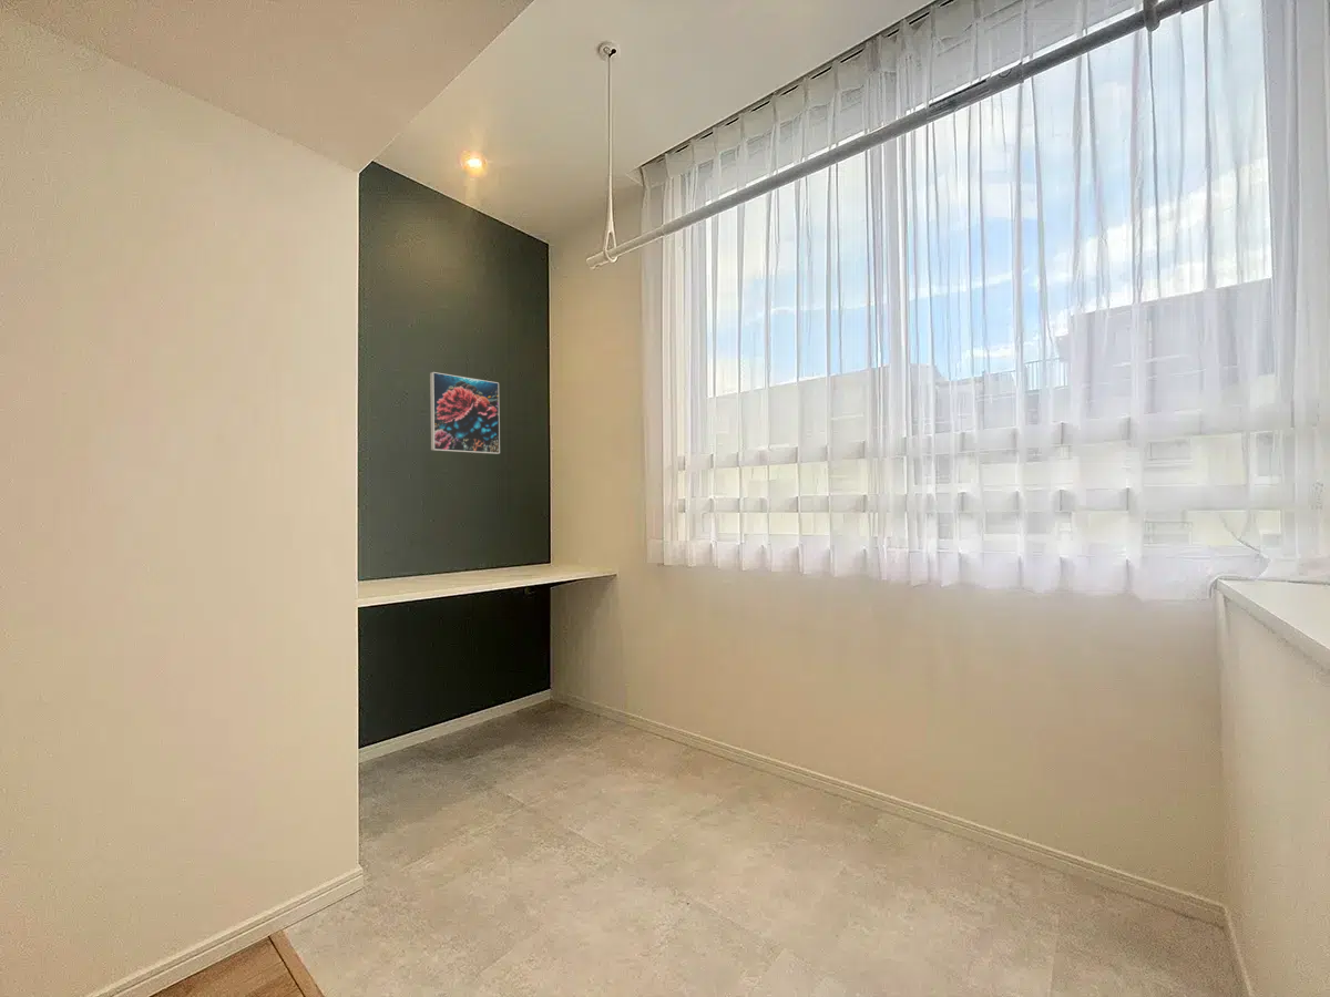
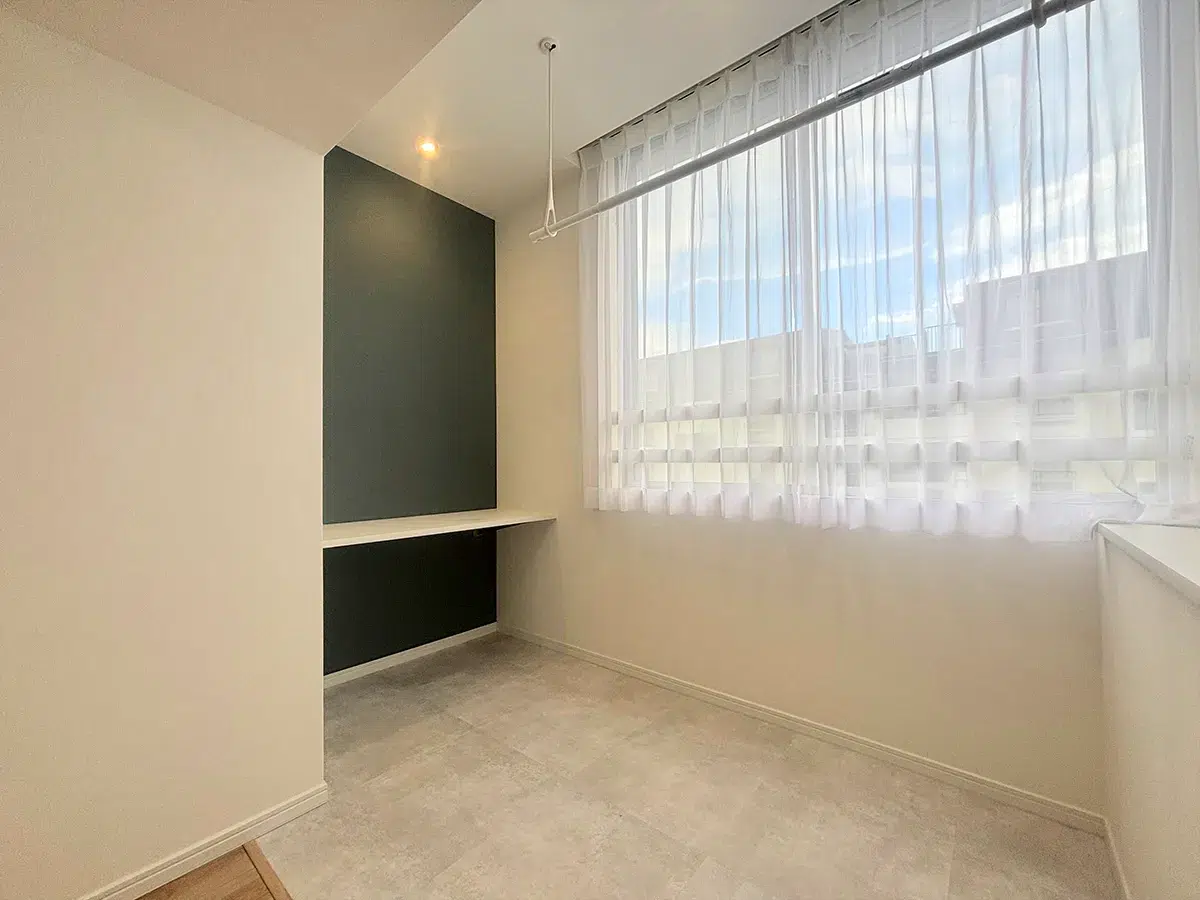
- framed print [429,371,501,455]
